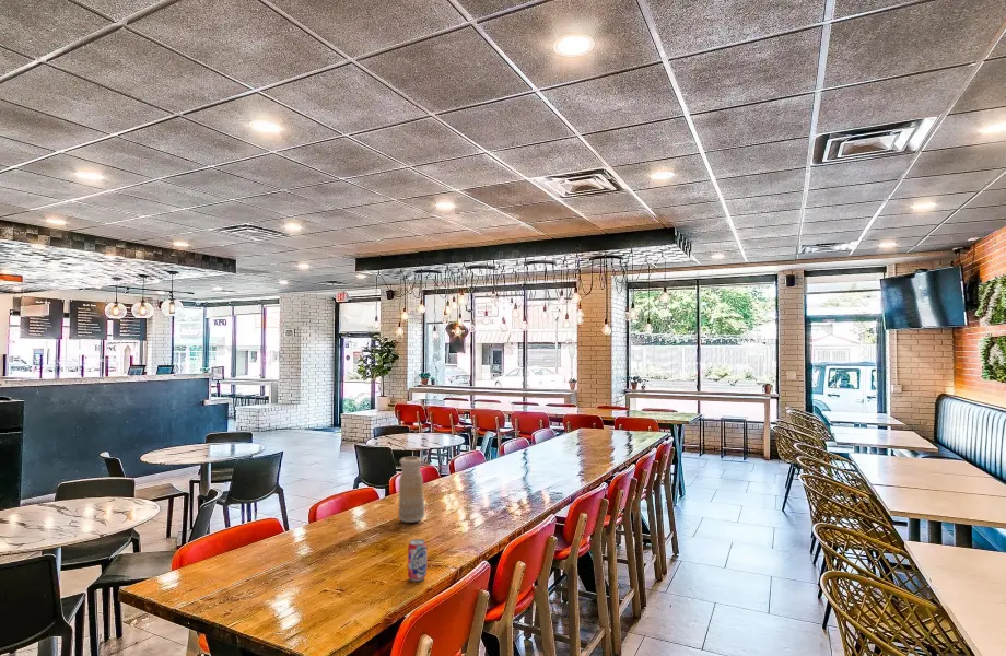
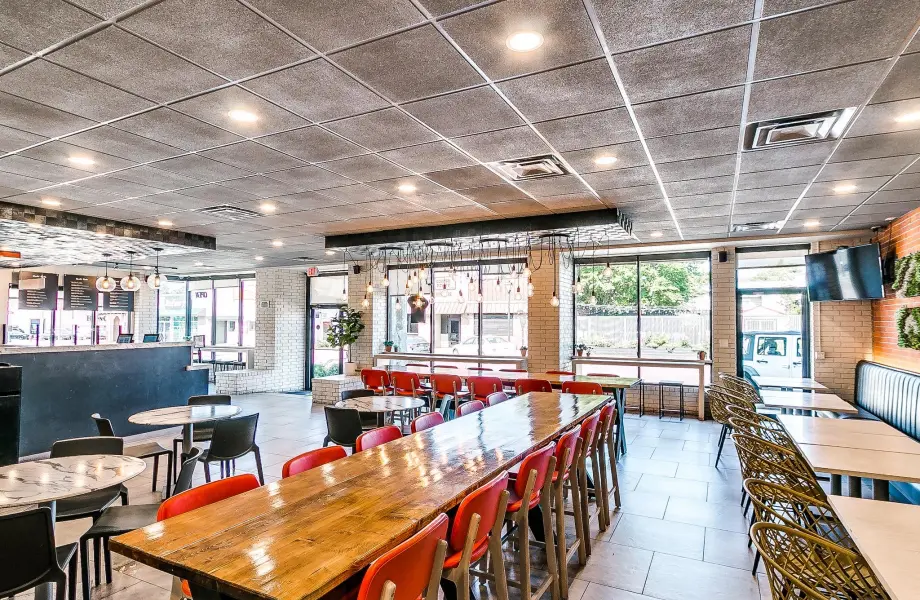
- beverage can [407,538,428,583]
- vase [398,456,426,524]
